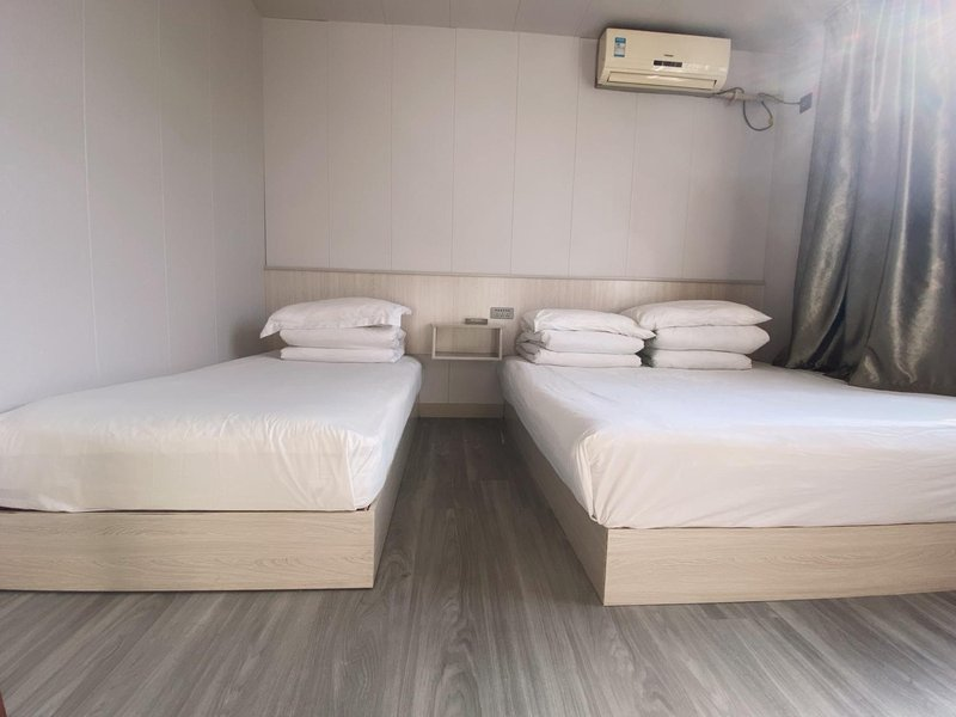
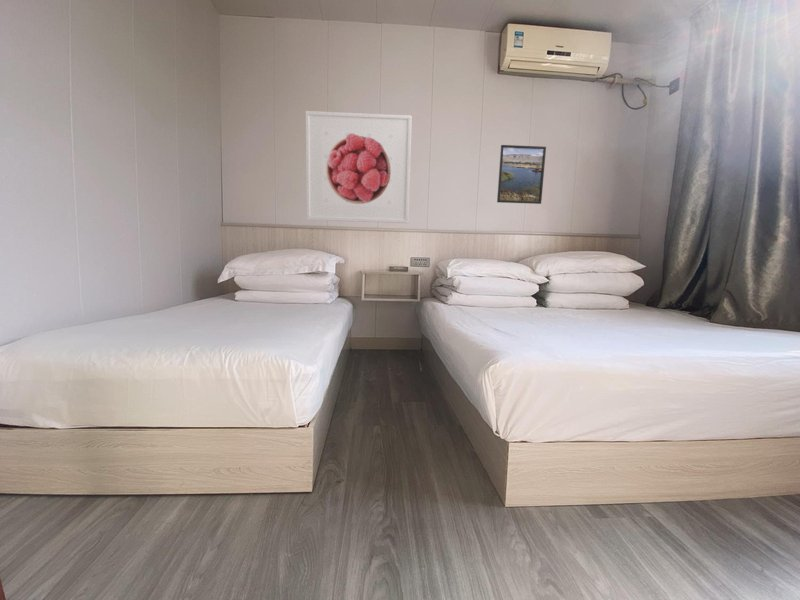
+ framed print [496,144,547,205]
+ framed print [304,110,413,224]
